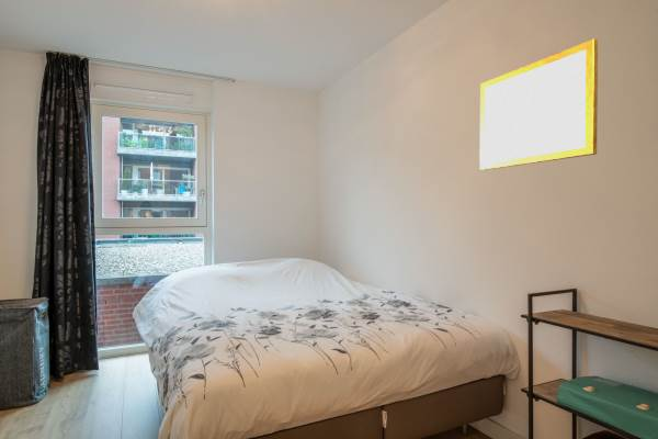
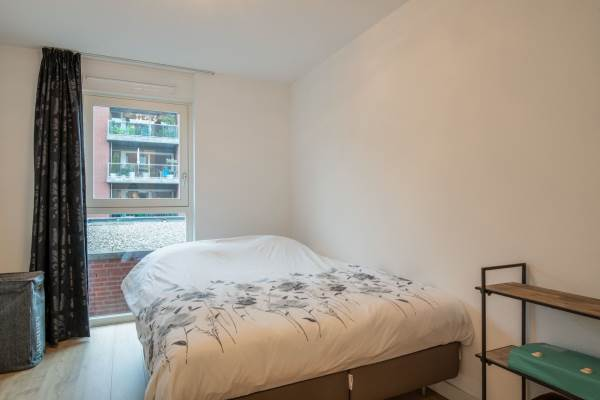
- writing board [478,38,599,171]
